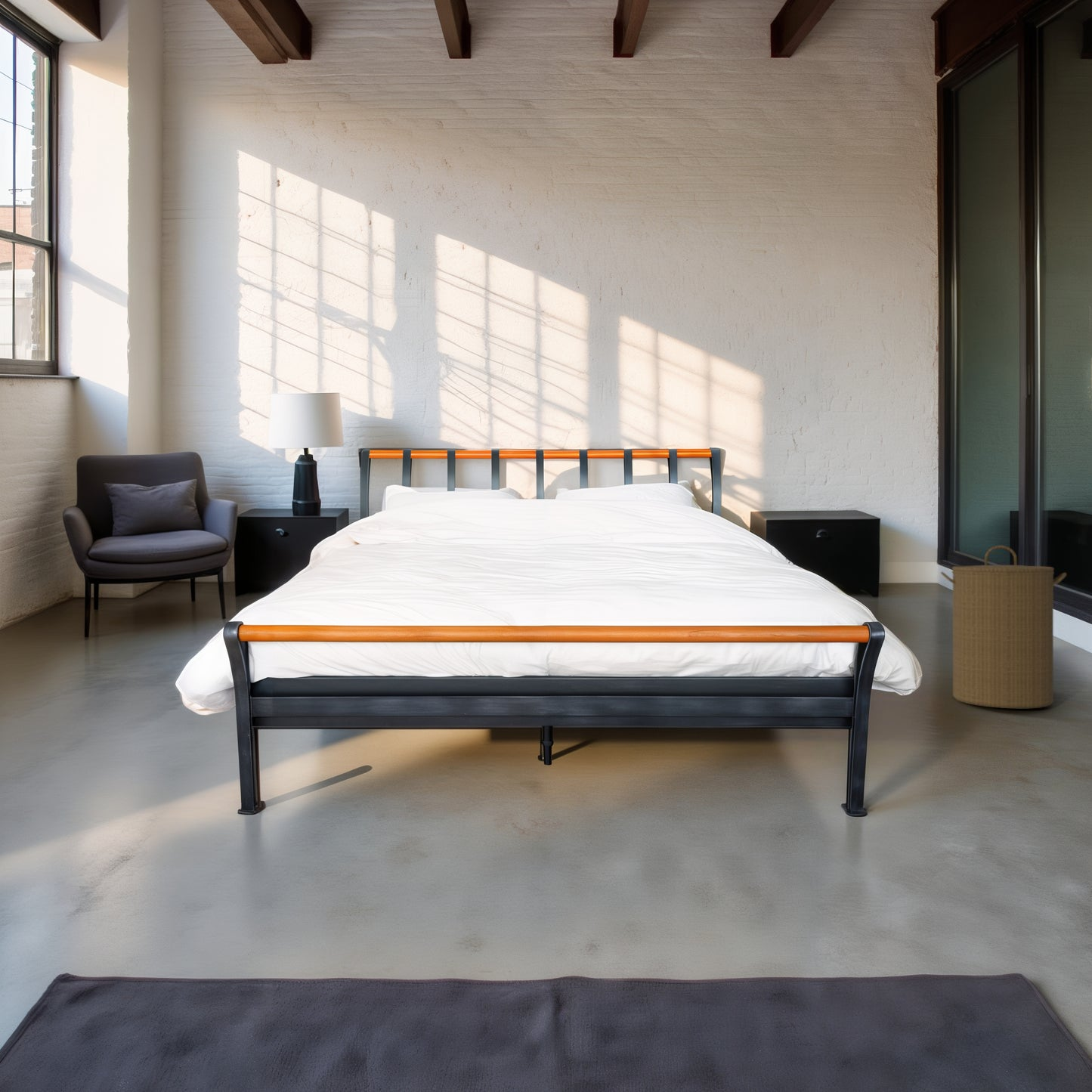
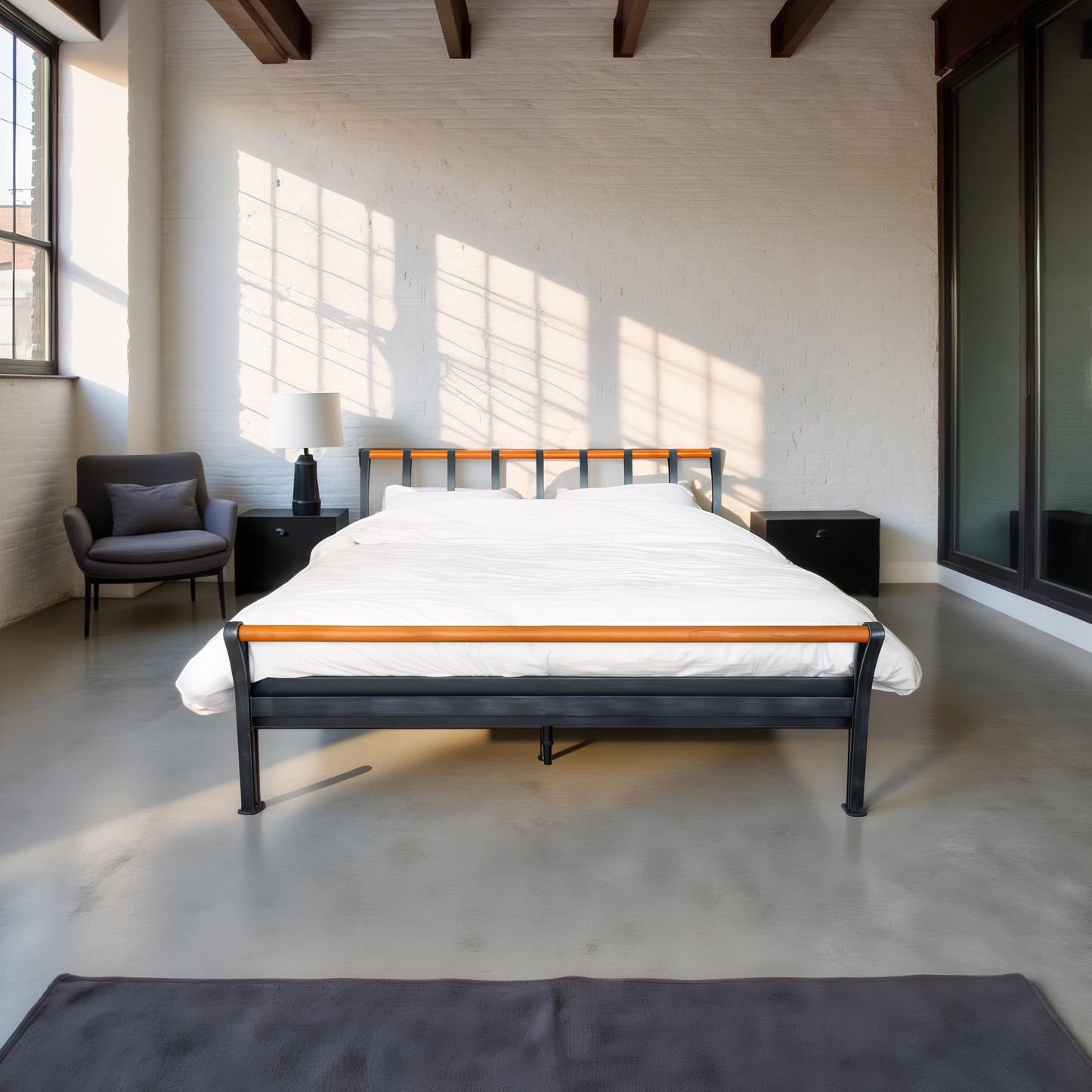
- laundry hamper [940,545,1067,709]
